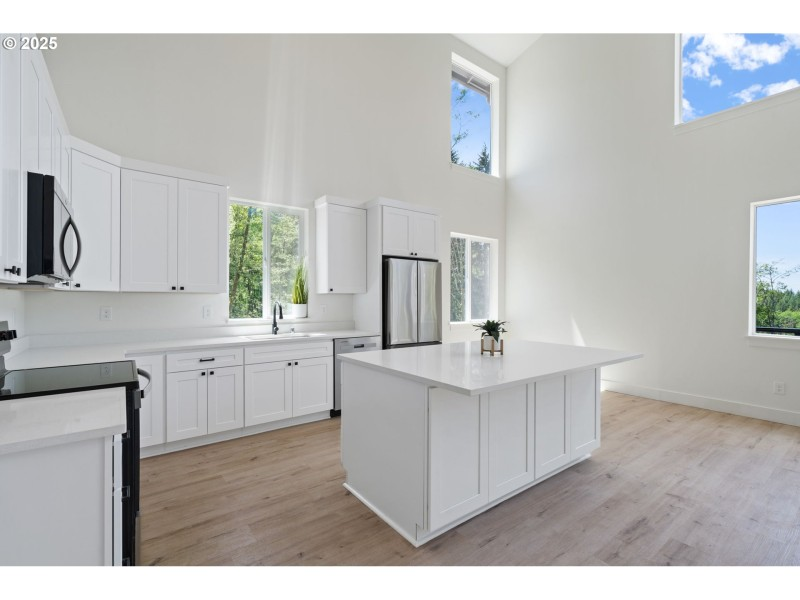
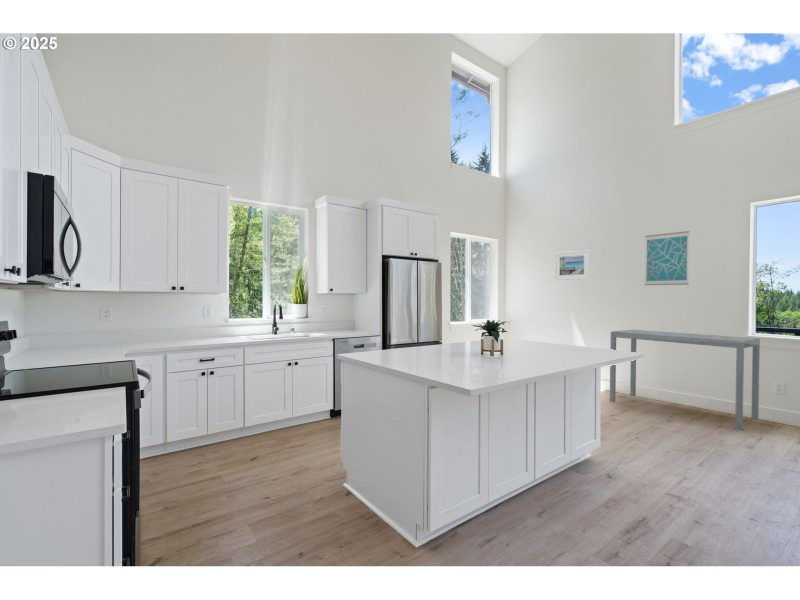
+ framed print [554,249,590,281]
+ console table [609,329,761,431]
+ wall art [644,230,691,286]
